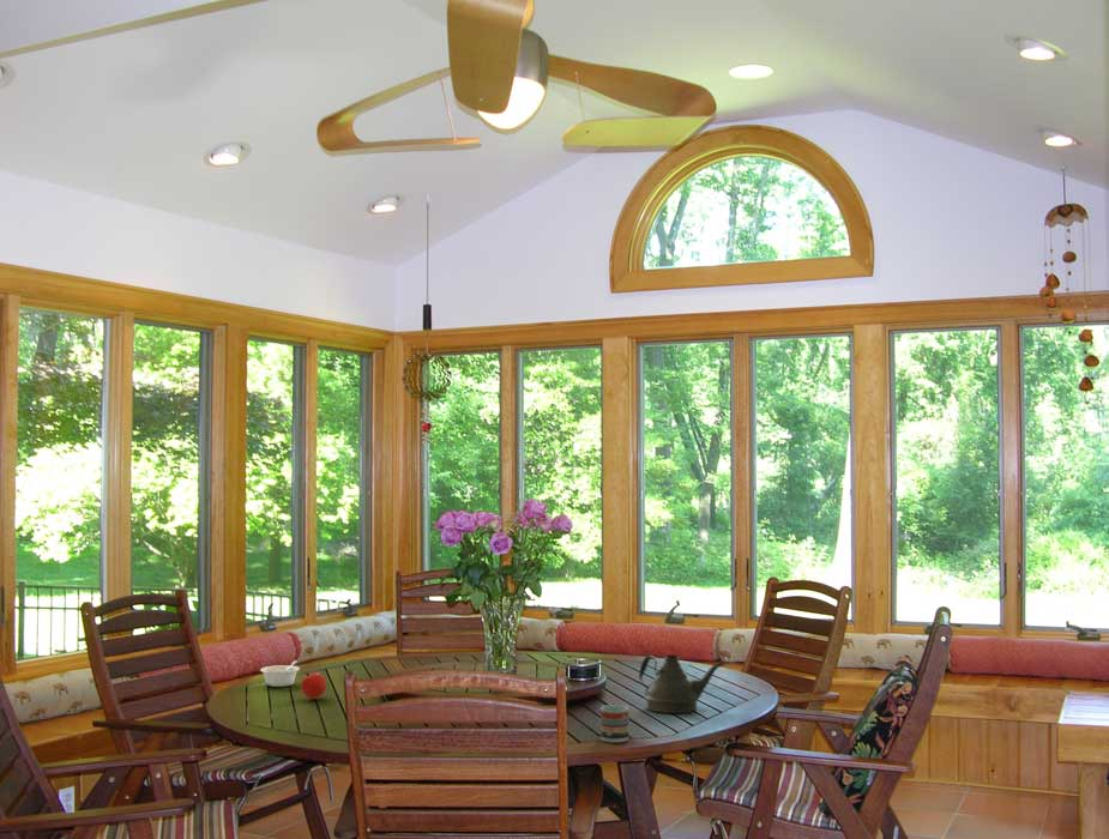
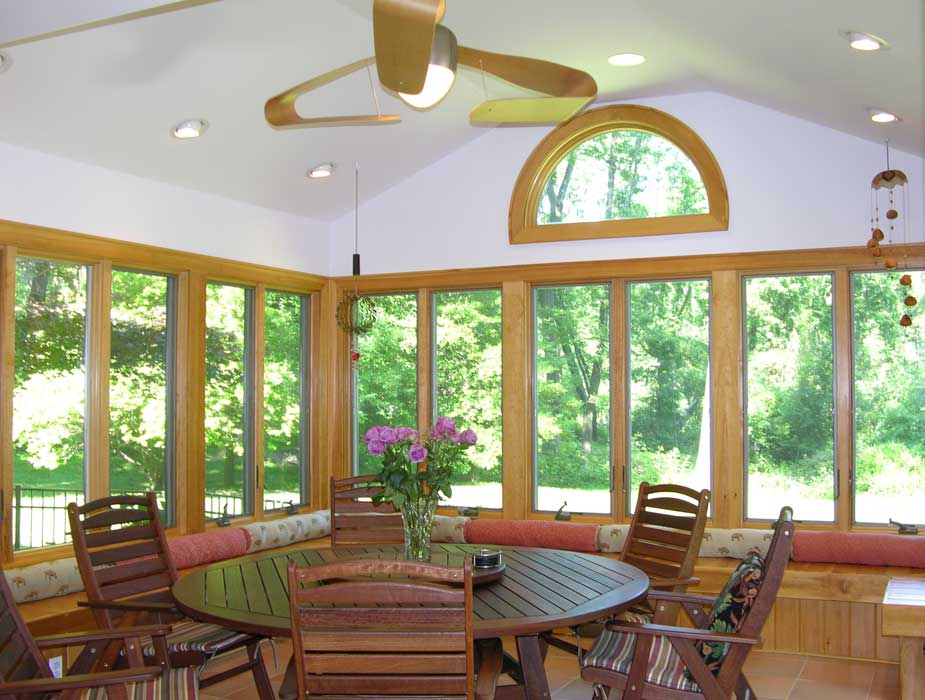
- legume [259,660,301,688]
- cup [599,704,631,744]
- fruit [300,671,327,700]
- teapot [638,654,728,714]
